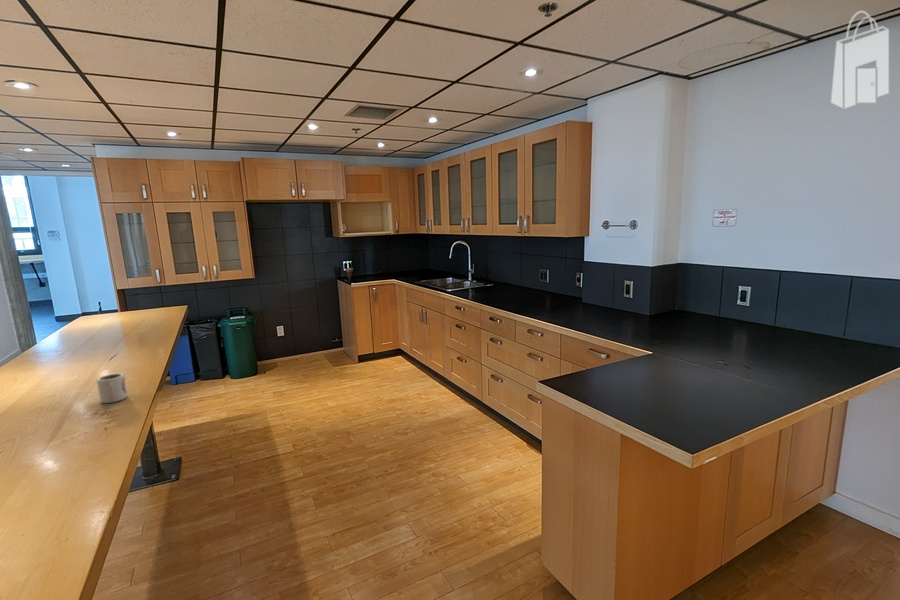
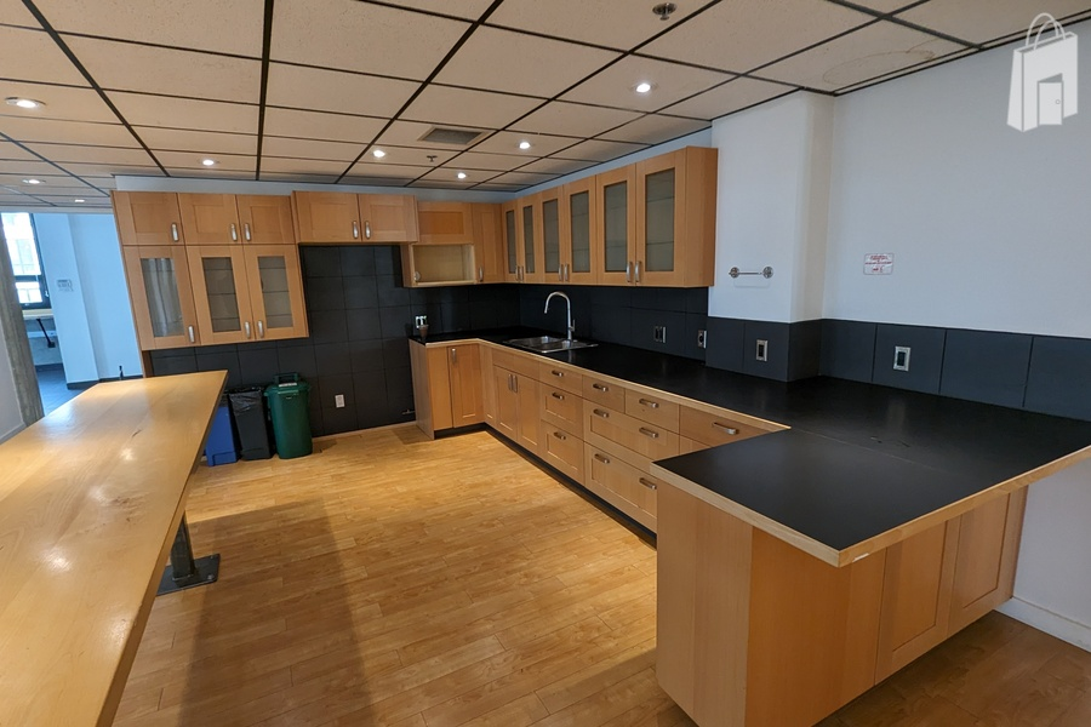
- cup [96,372,129,404]
